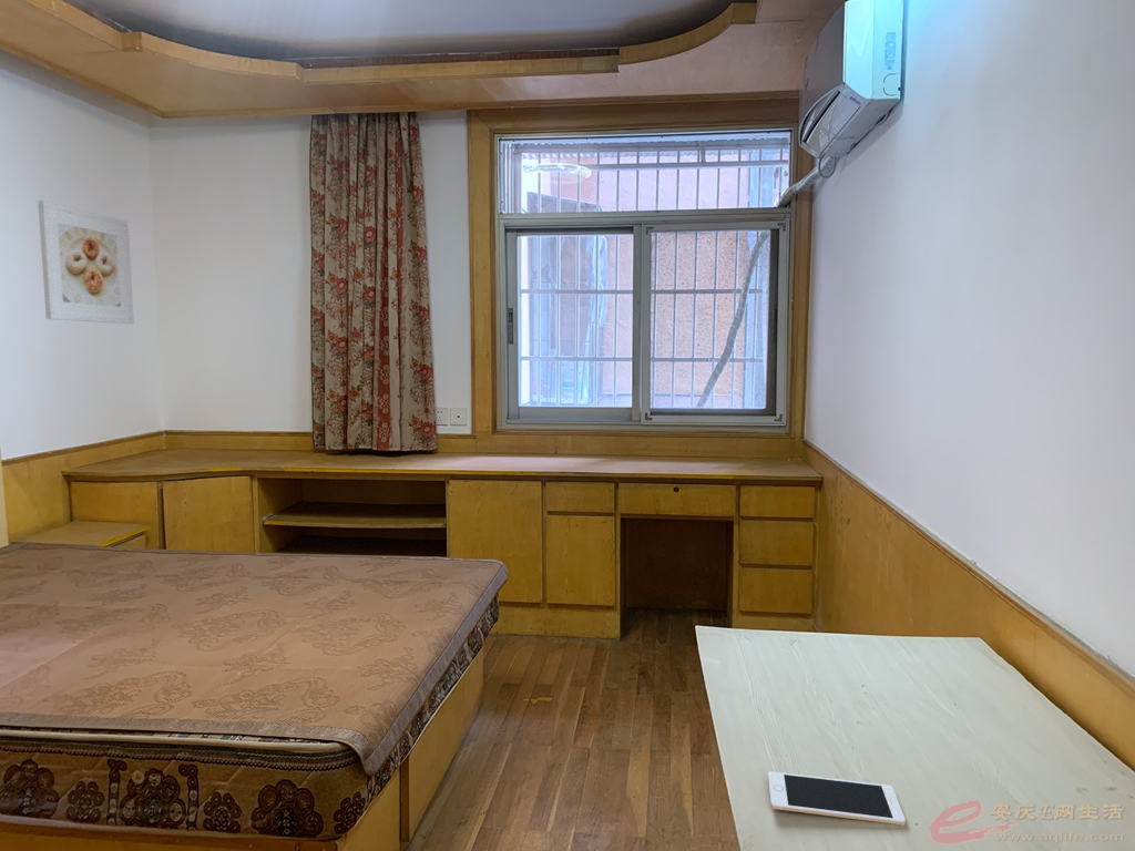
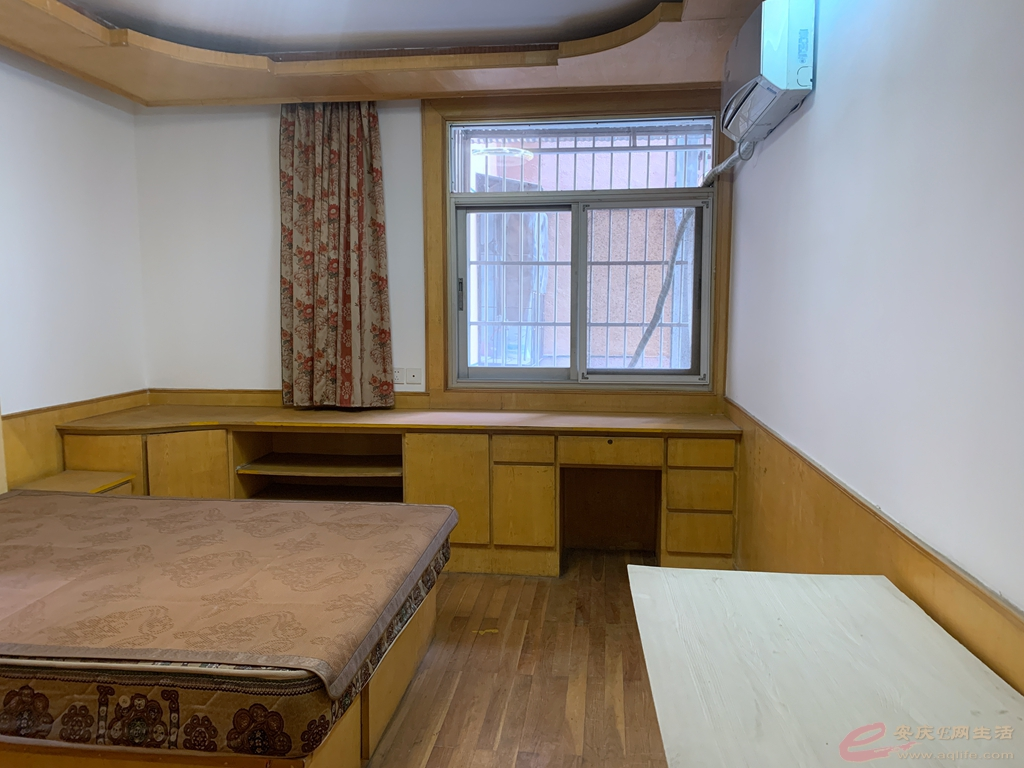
- cell phone [767,770,907,827]
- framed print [37,199,135,325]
